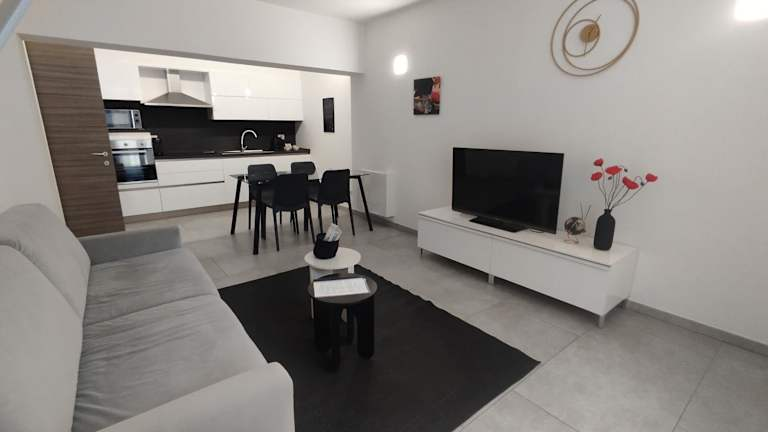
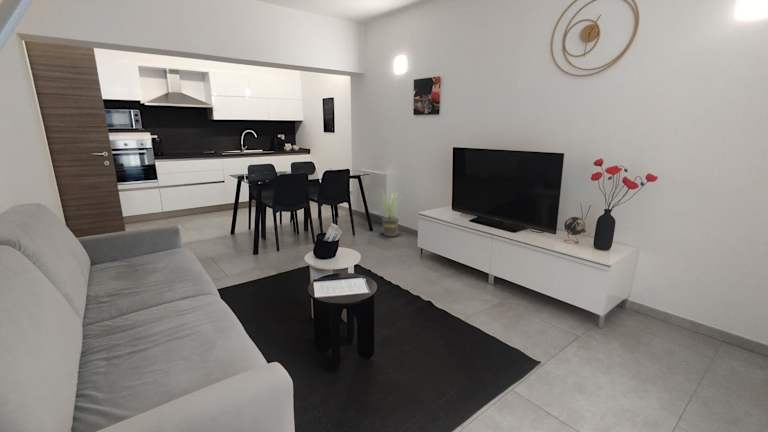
+ potted plant [380,187,404,237]
